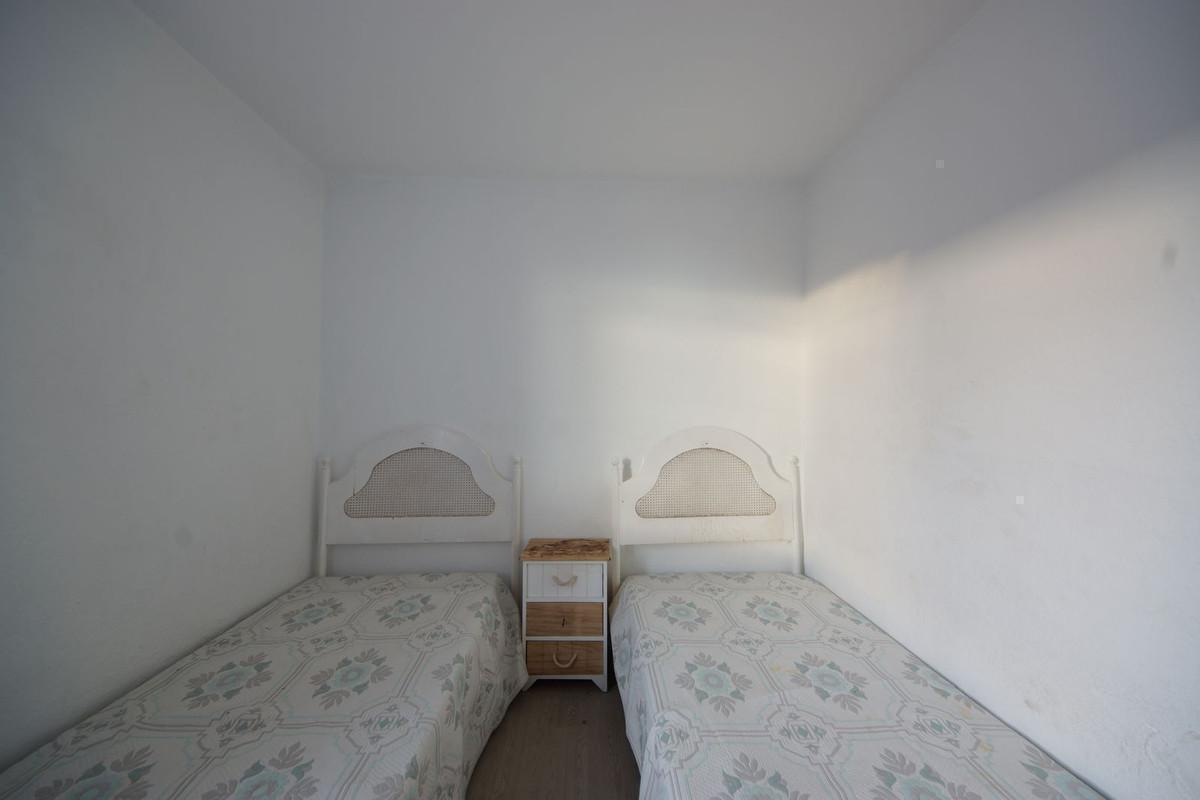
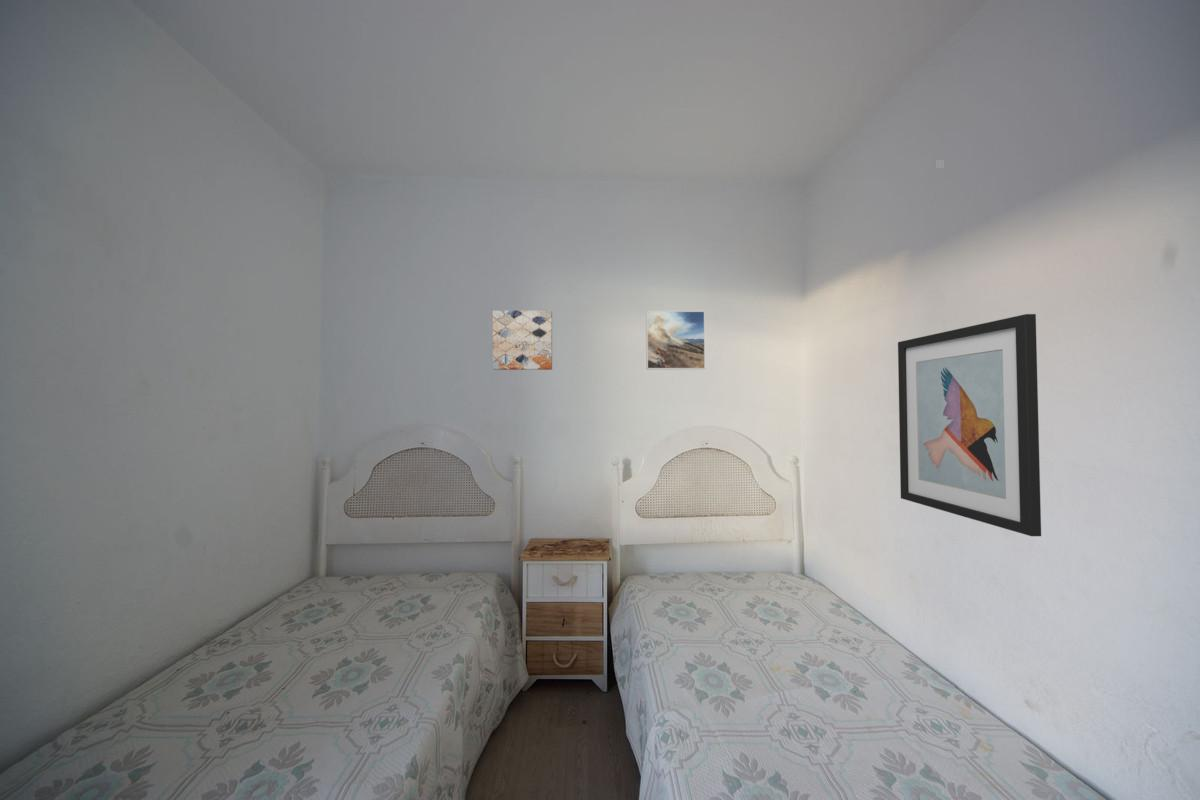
+ wall art [897,313,1042,537]
+ wall art [492,309,553,371]
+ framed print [645,310,706,370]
